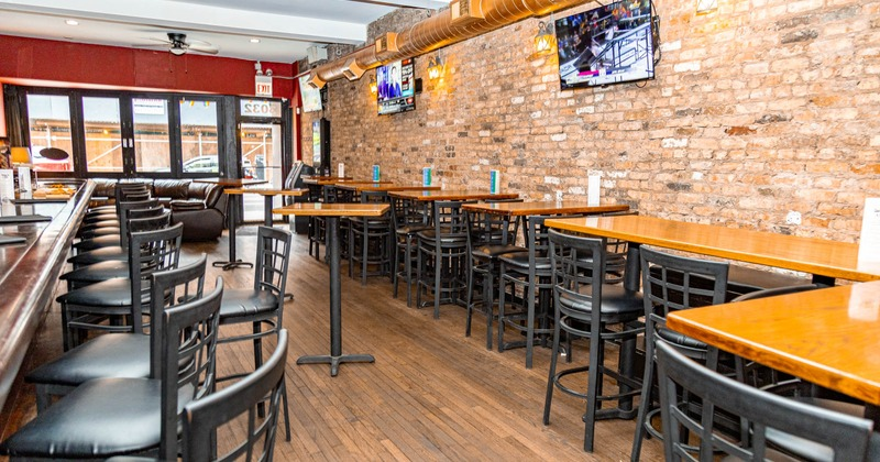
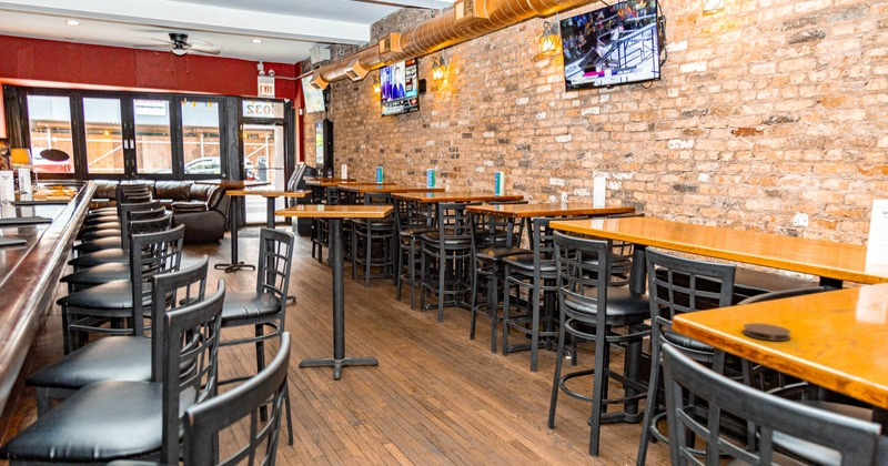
+ coaster [741,322,793,342]
